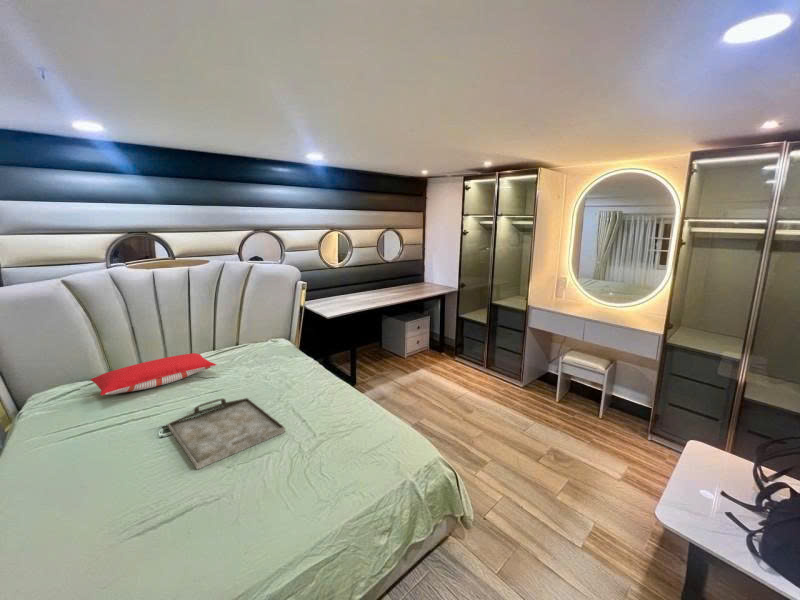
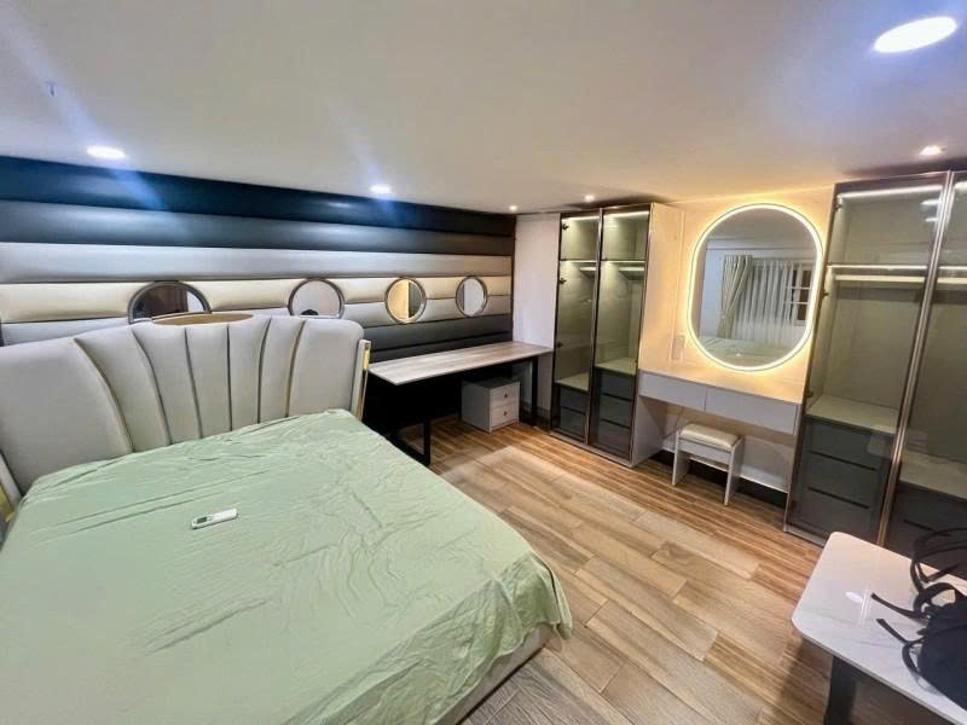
- pillow [90,352,217,396]
- serving tray [167,397,286,471]
